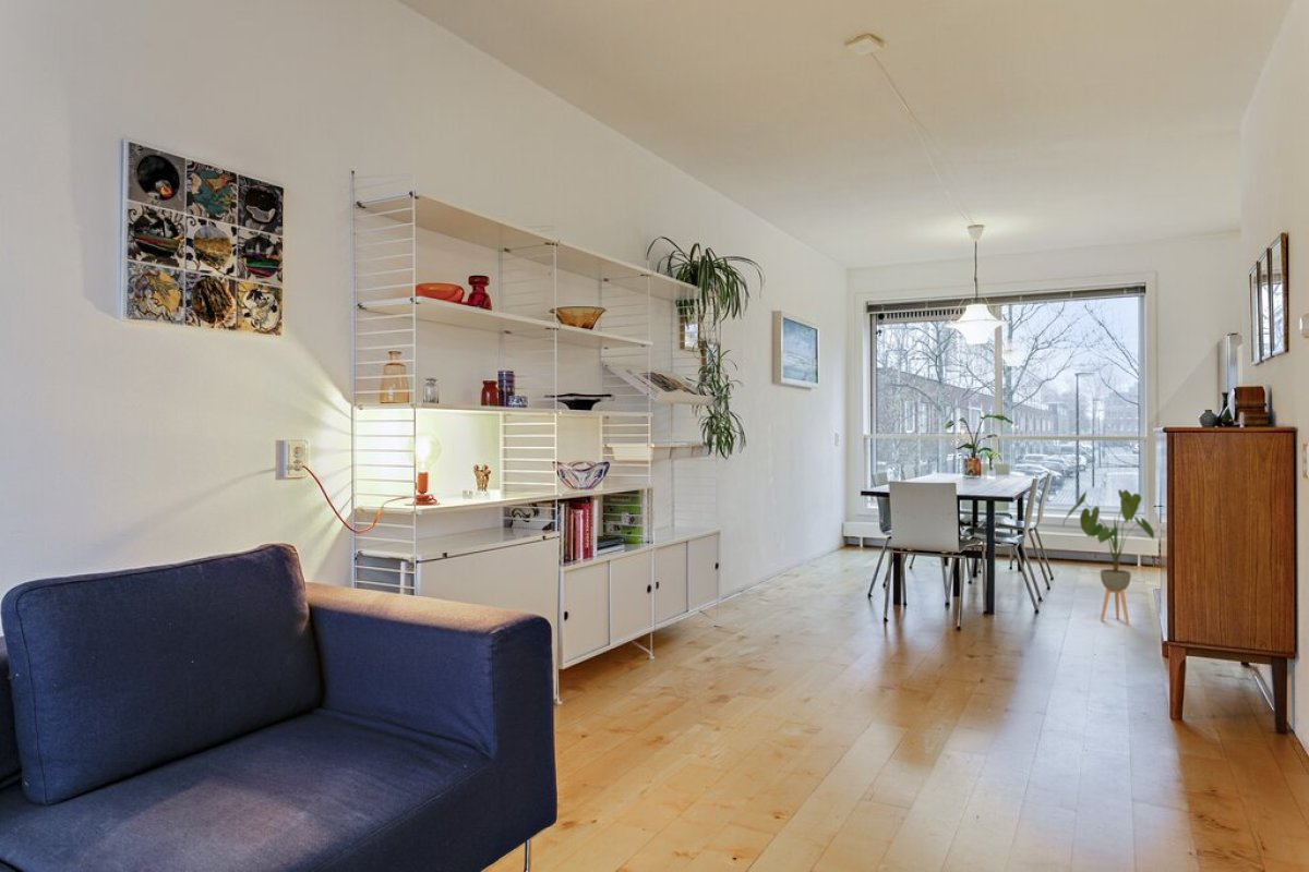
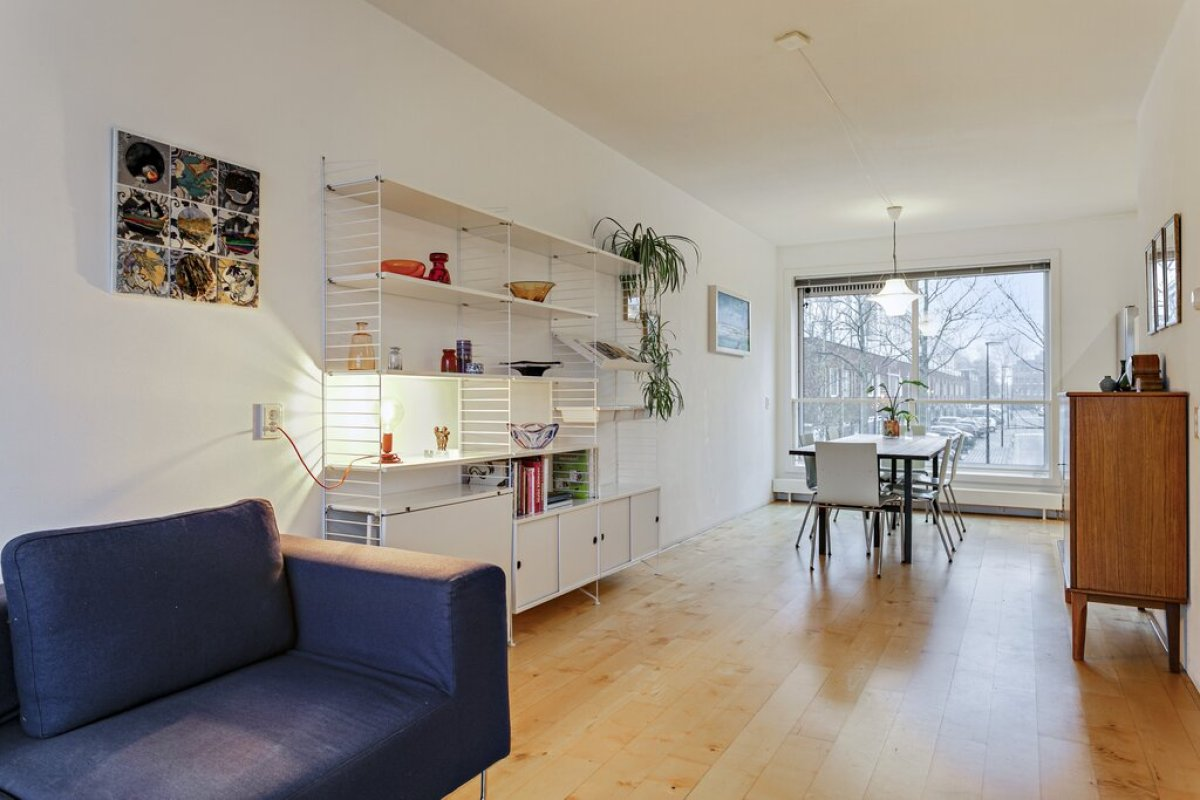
- house plant [1061,488,1155,625]
